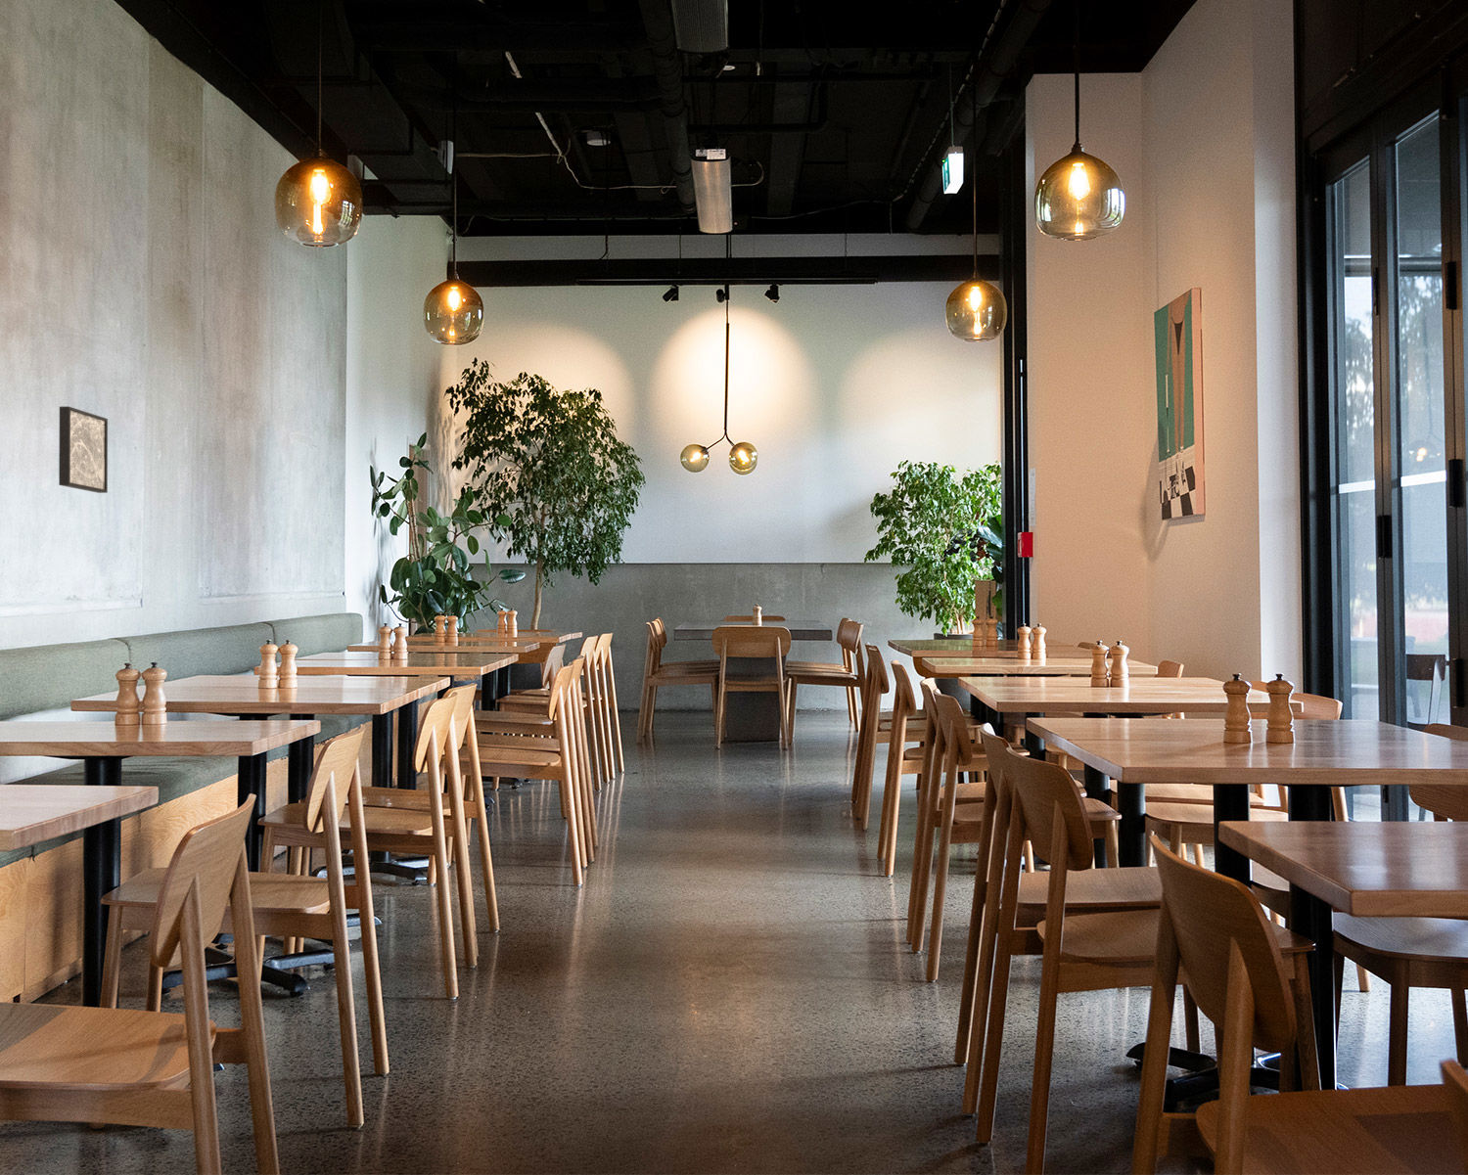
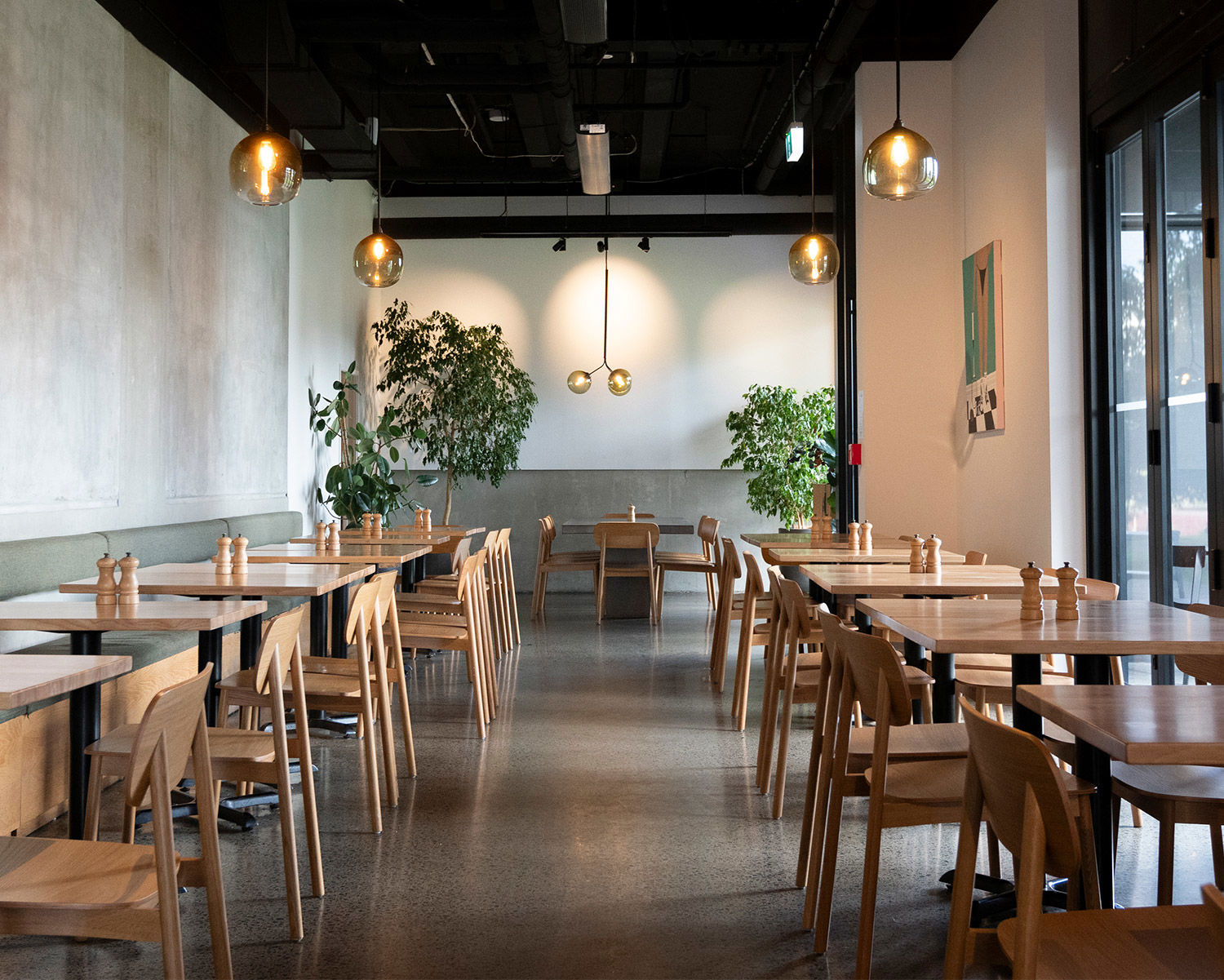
- wall art [58,405,109,494]
